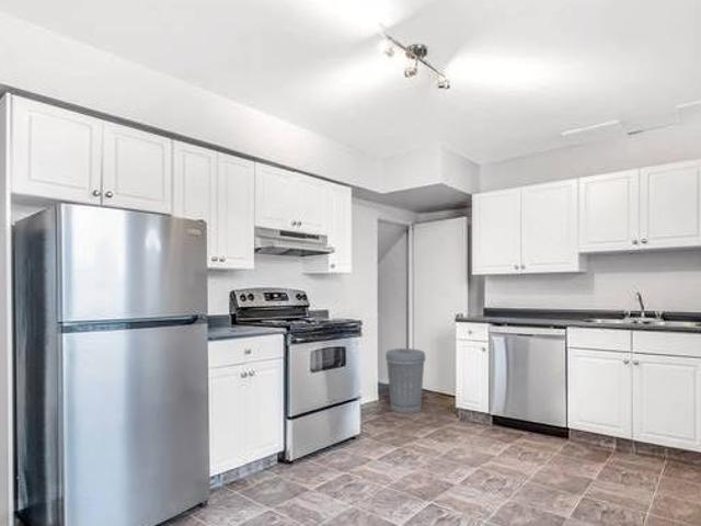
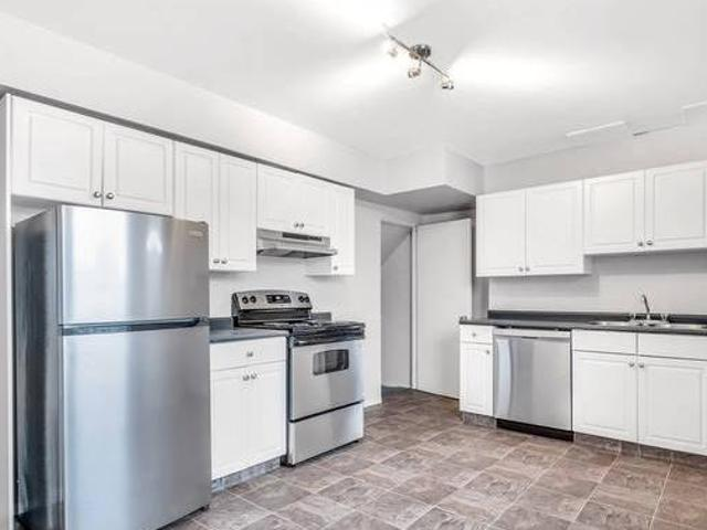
- trash can [384,347,427,414]
